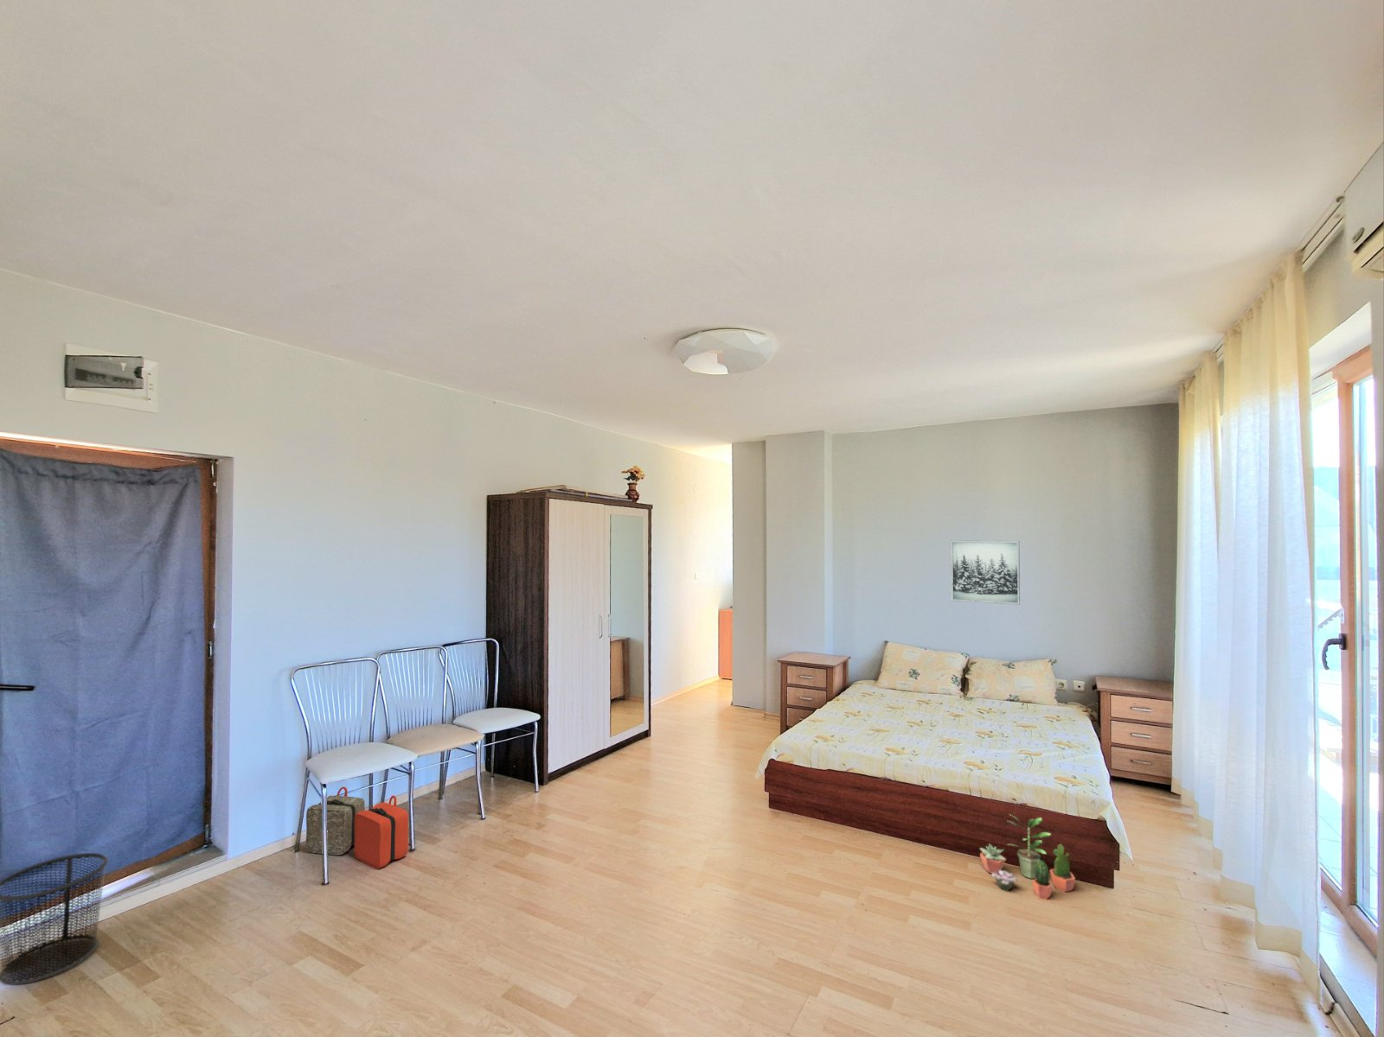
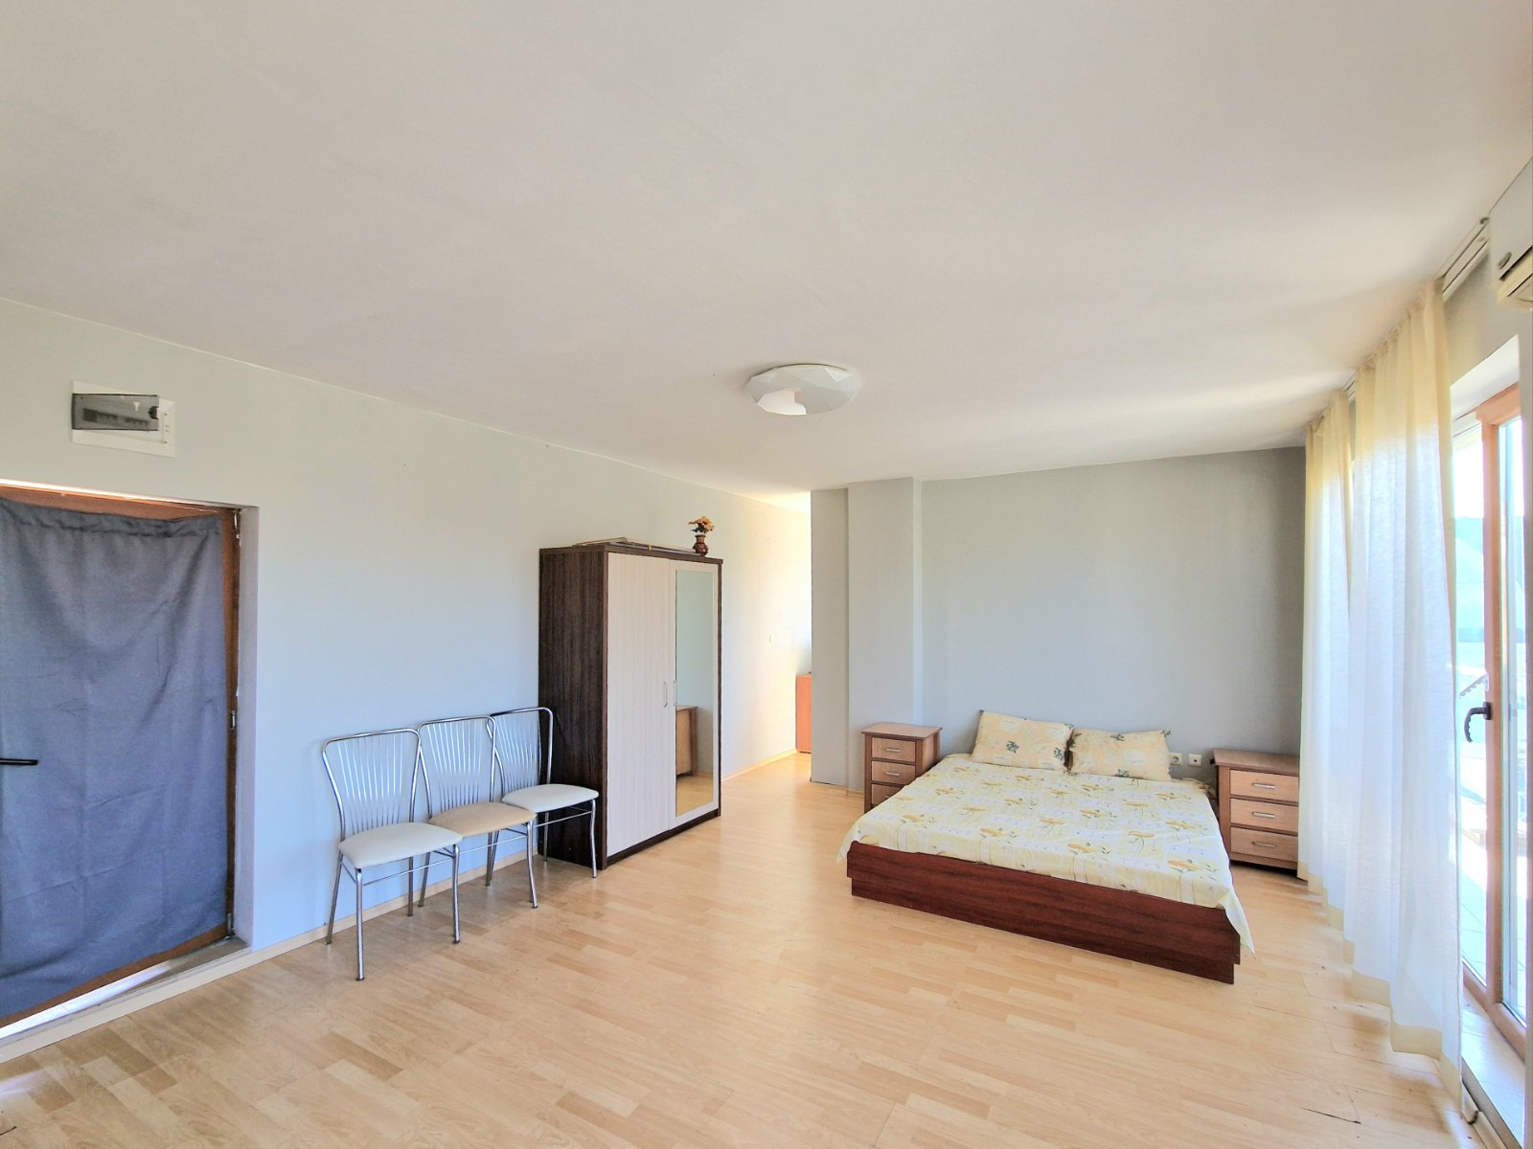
- potted plant [979,814,1076,901]
- wall art [950,539,1021,605]
- first aid kit [305,785,409,869]
- waste bin [0,852,109,985]
